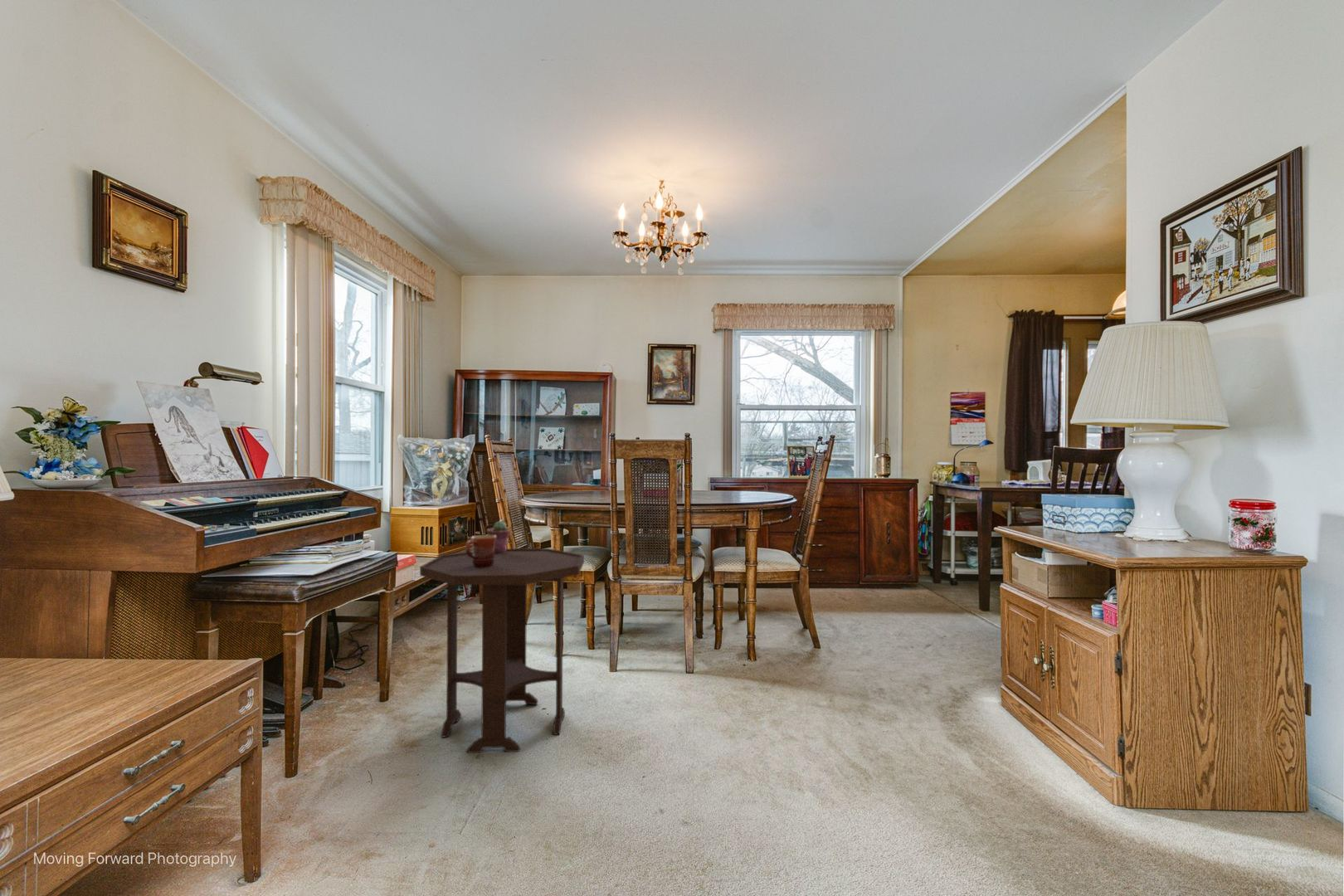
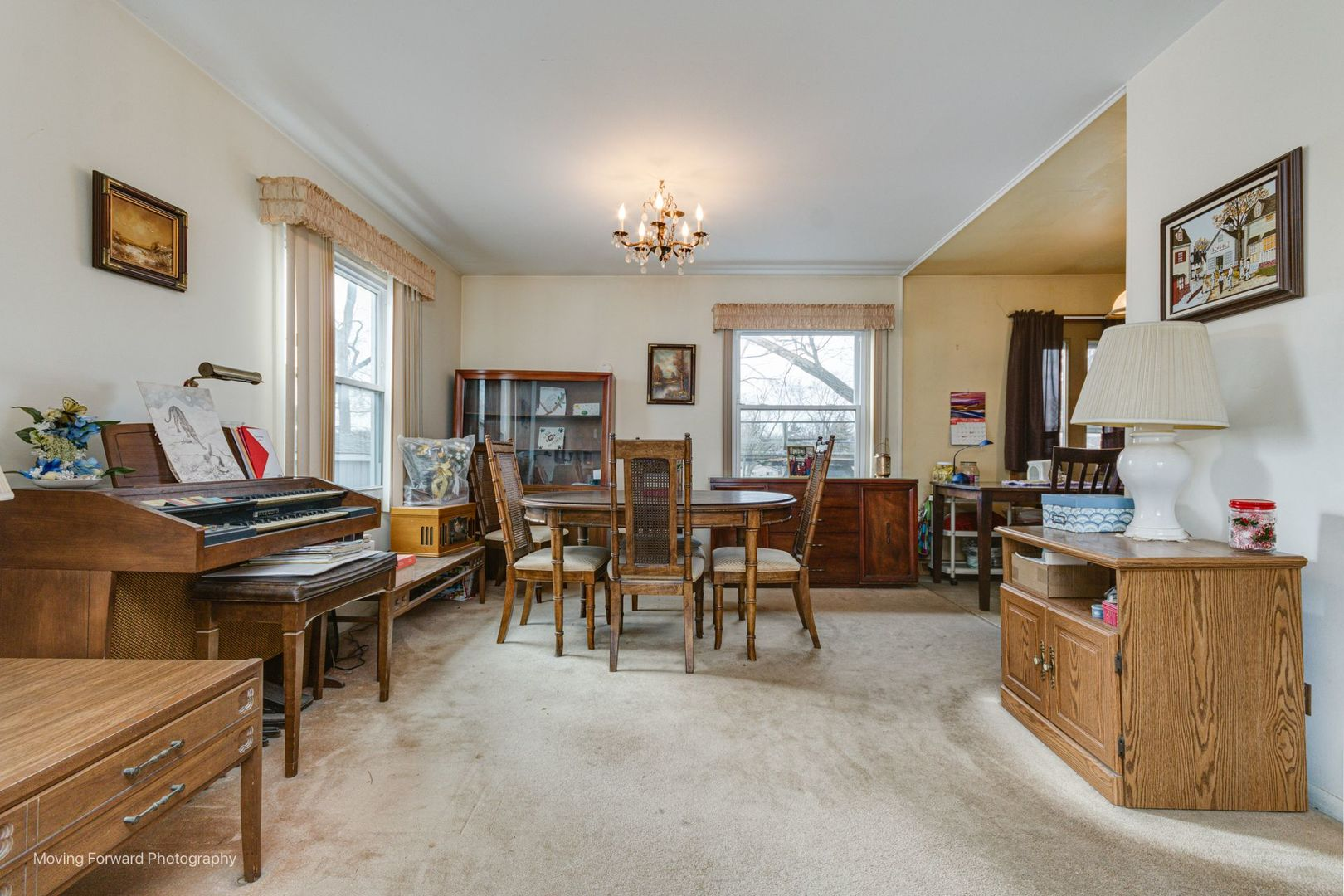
- side table [419,548,585,753]
- mug [465,534,496,567]
- potted succulent [486,520,511,552]
